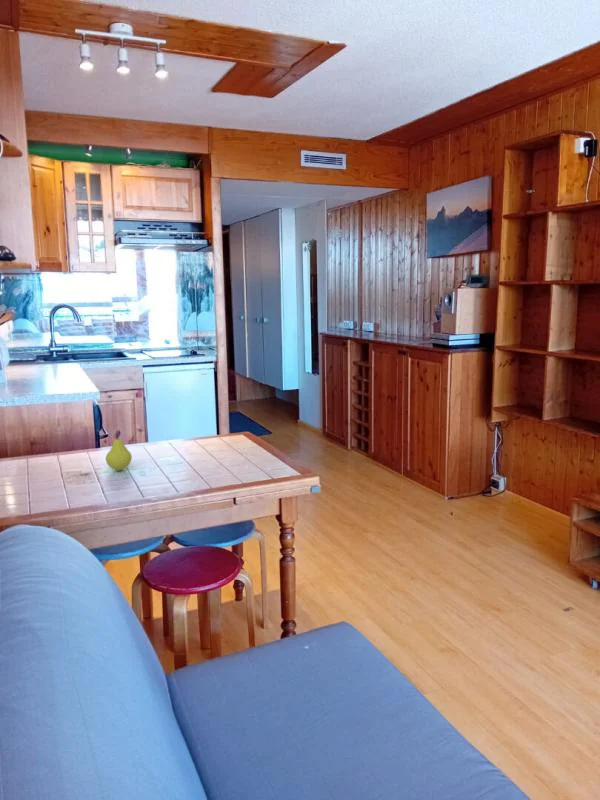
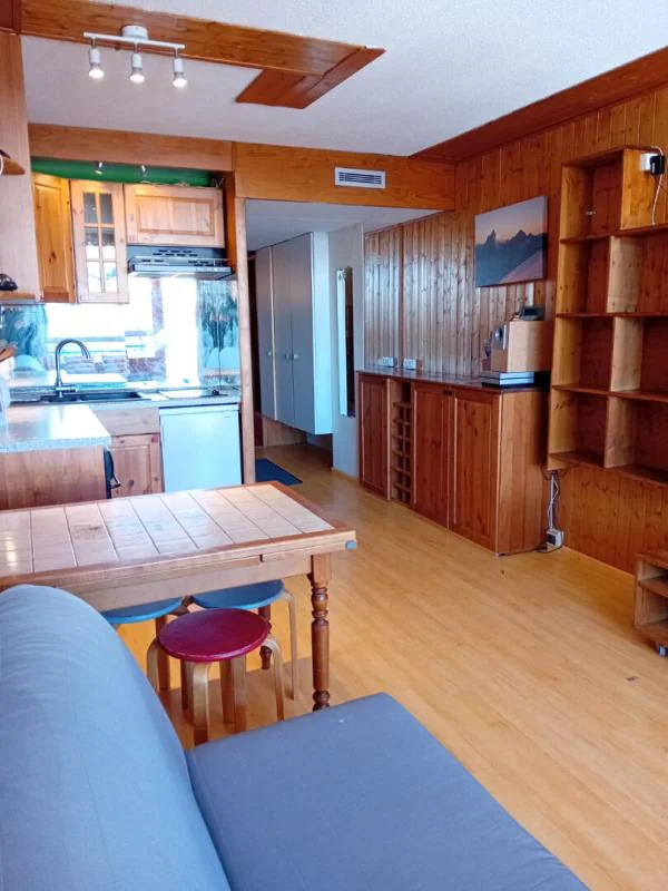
- fruit [105,433,133,471]
